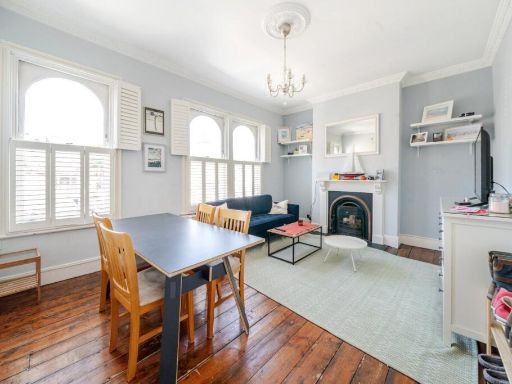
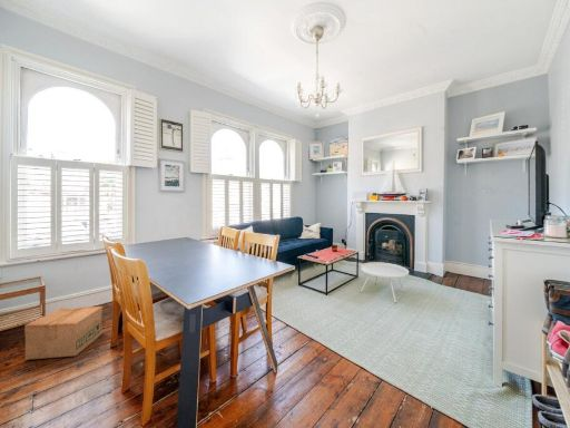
+ cardboard box [23,305,104,361]
